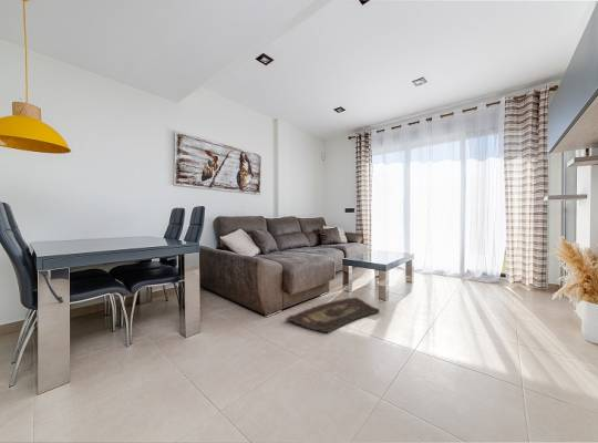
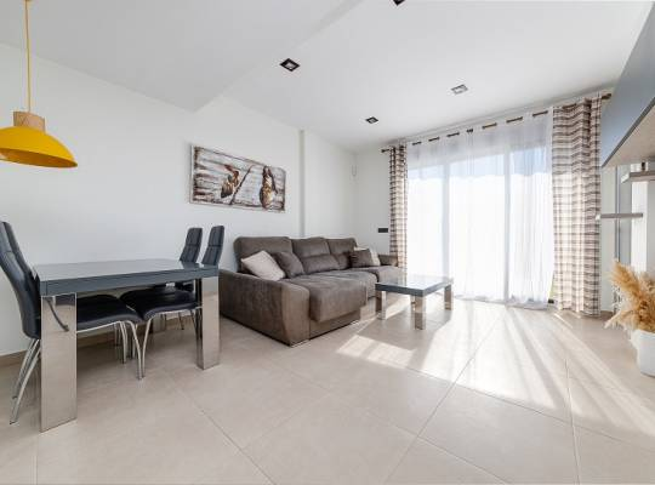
- rug [285,296,381,333]
